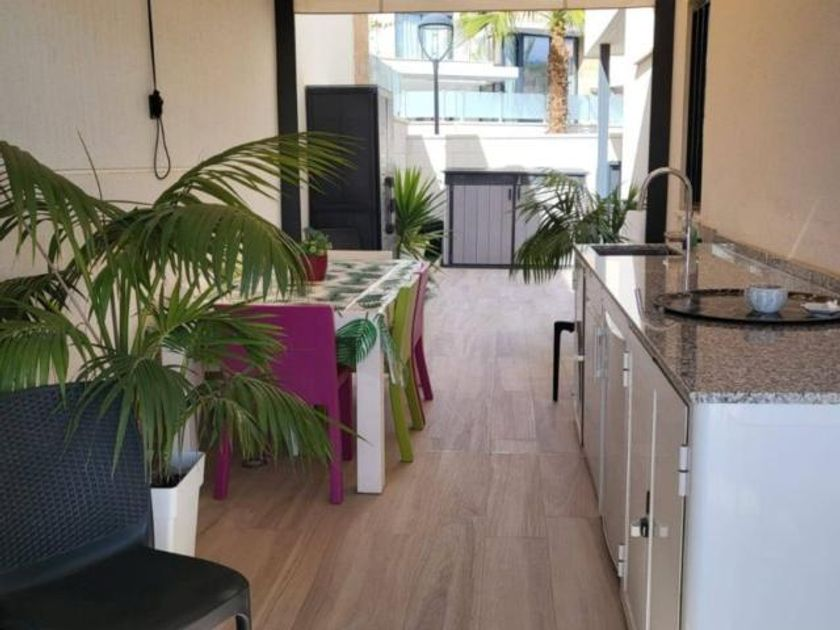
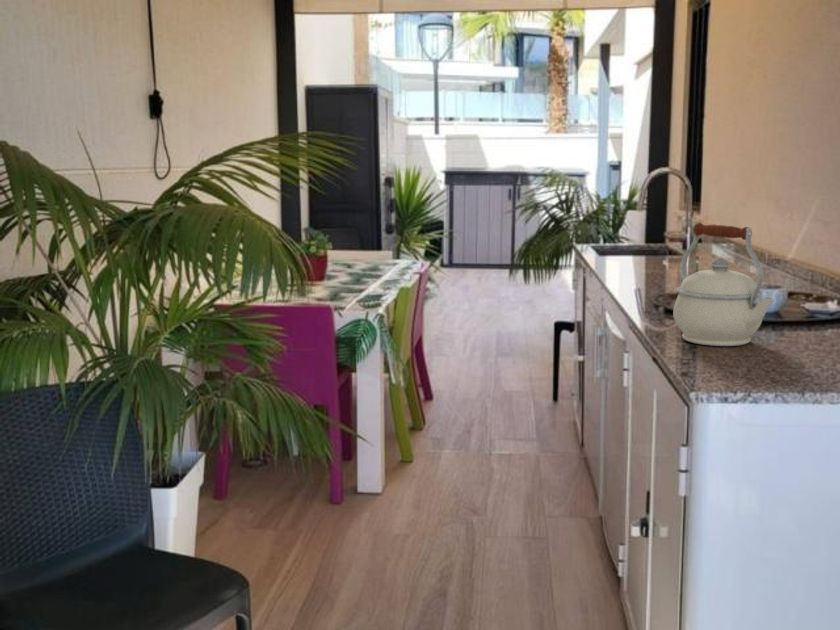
+ kettle [672,222,774,347]
